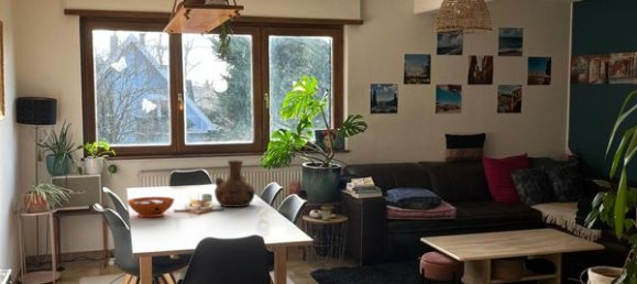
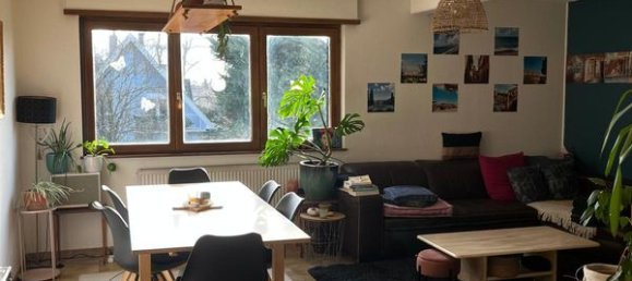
- vase [213,159,256,208]
- decorative bowl [127,196,175,218]
